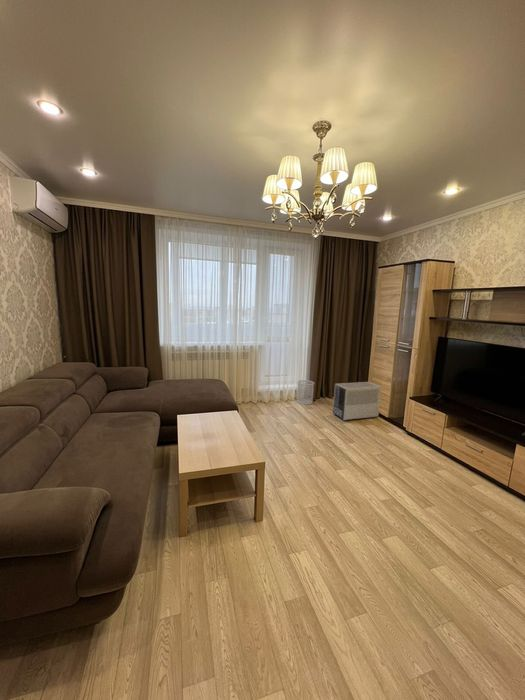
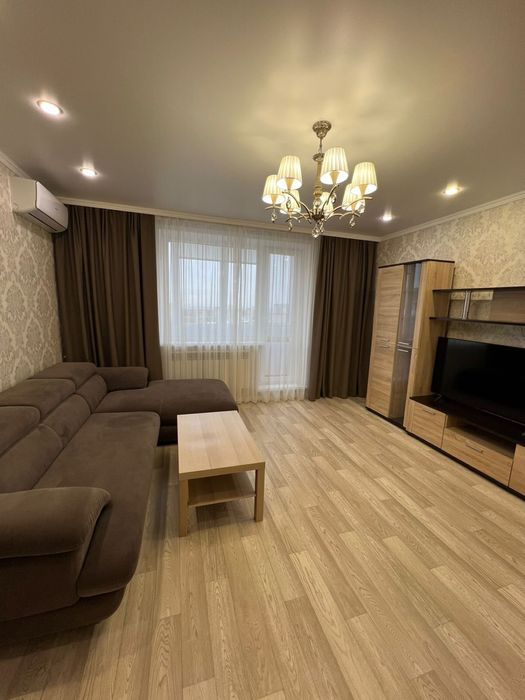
- wastebasket [296,379,315,405]
- air purifier [332,381,382,422]
